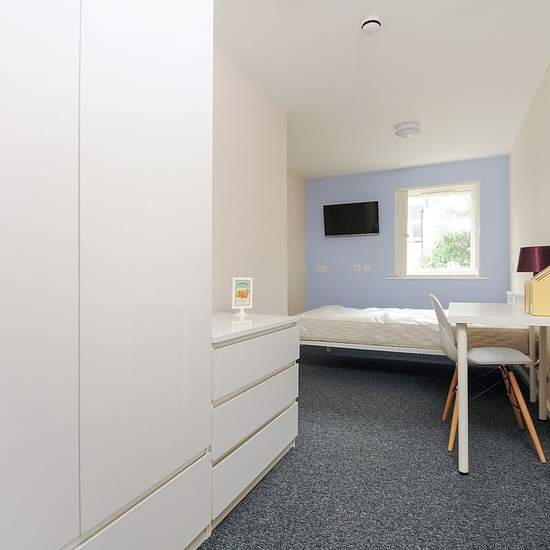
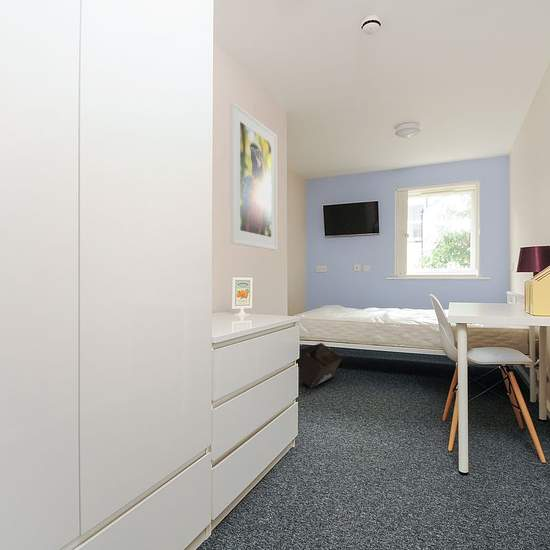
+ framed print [229,101,278,251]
+ storage bin [298,342,343,389]
